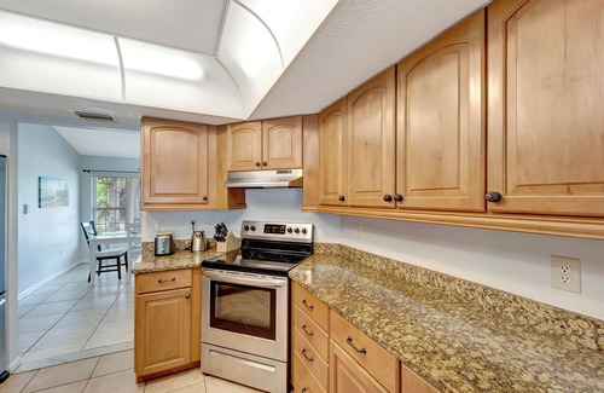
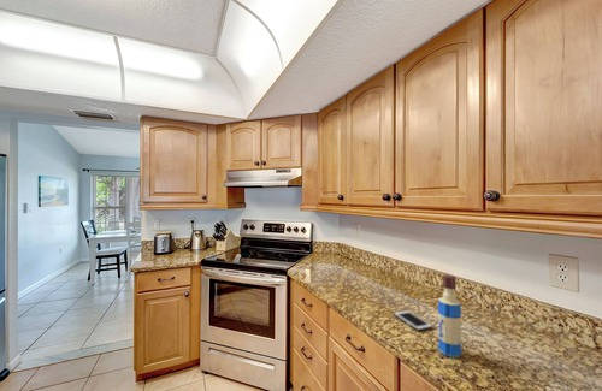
+ tequila bottle [437,273,462,359]
+ cell phone [393,309,435,332]
